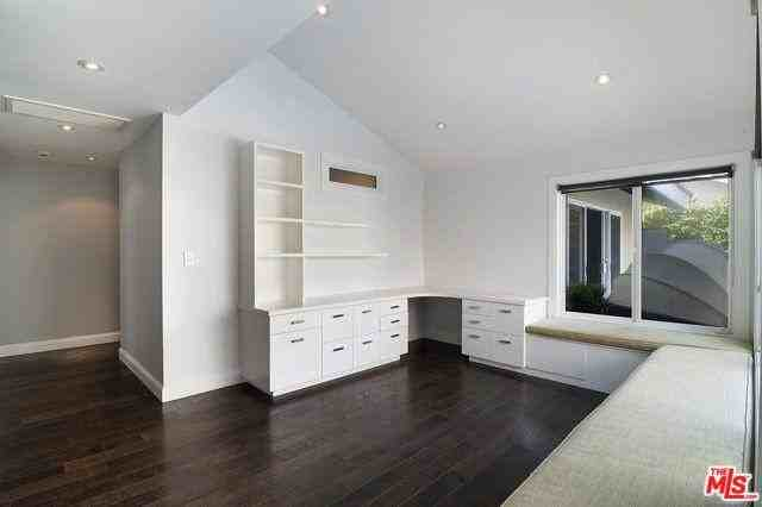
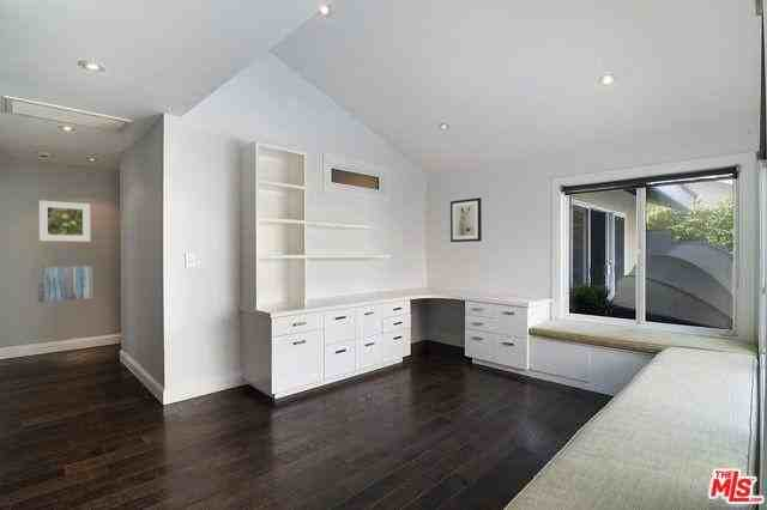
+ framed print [38,199,91,243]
+ wall art [35,265,95,304]
+ wall art [449,196,483,243]
